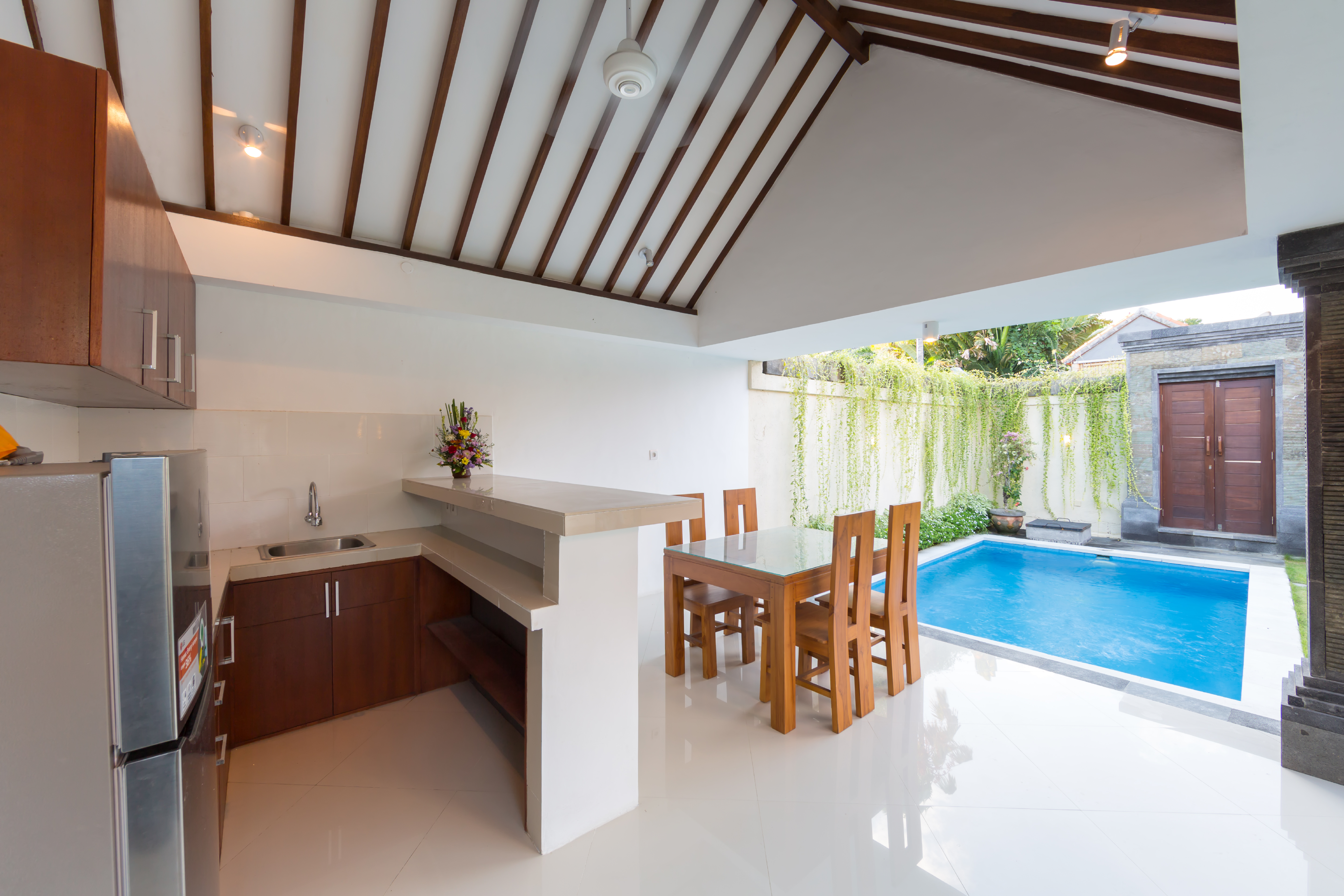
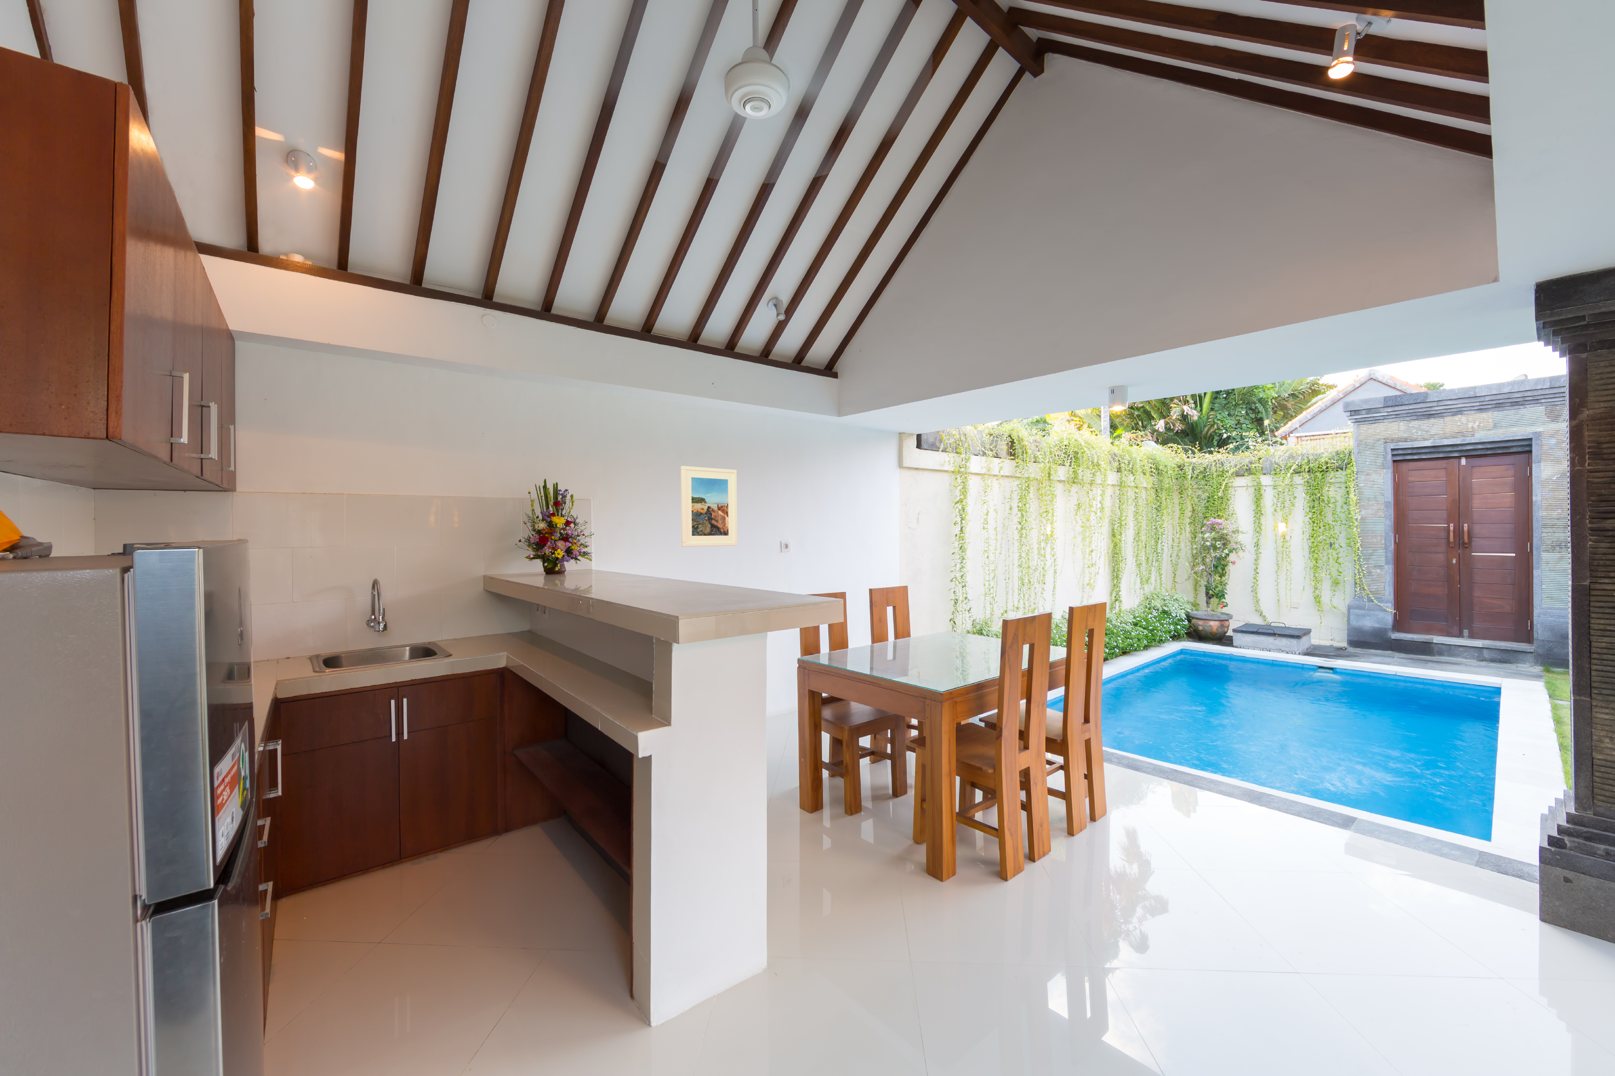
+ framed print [680,466,738,546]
